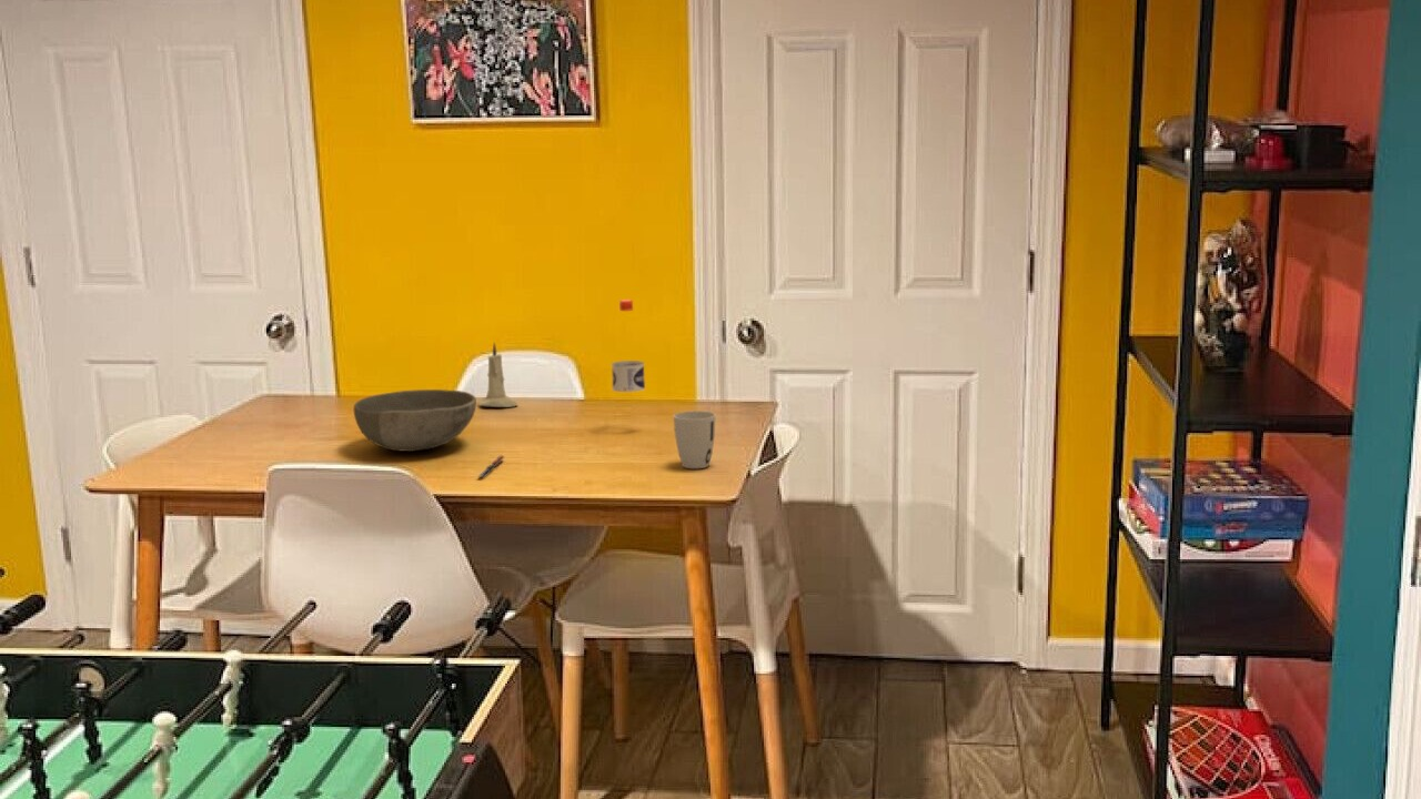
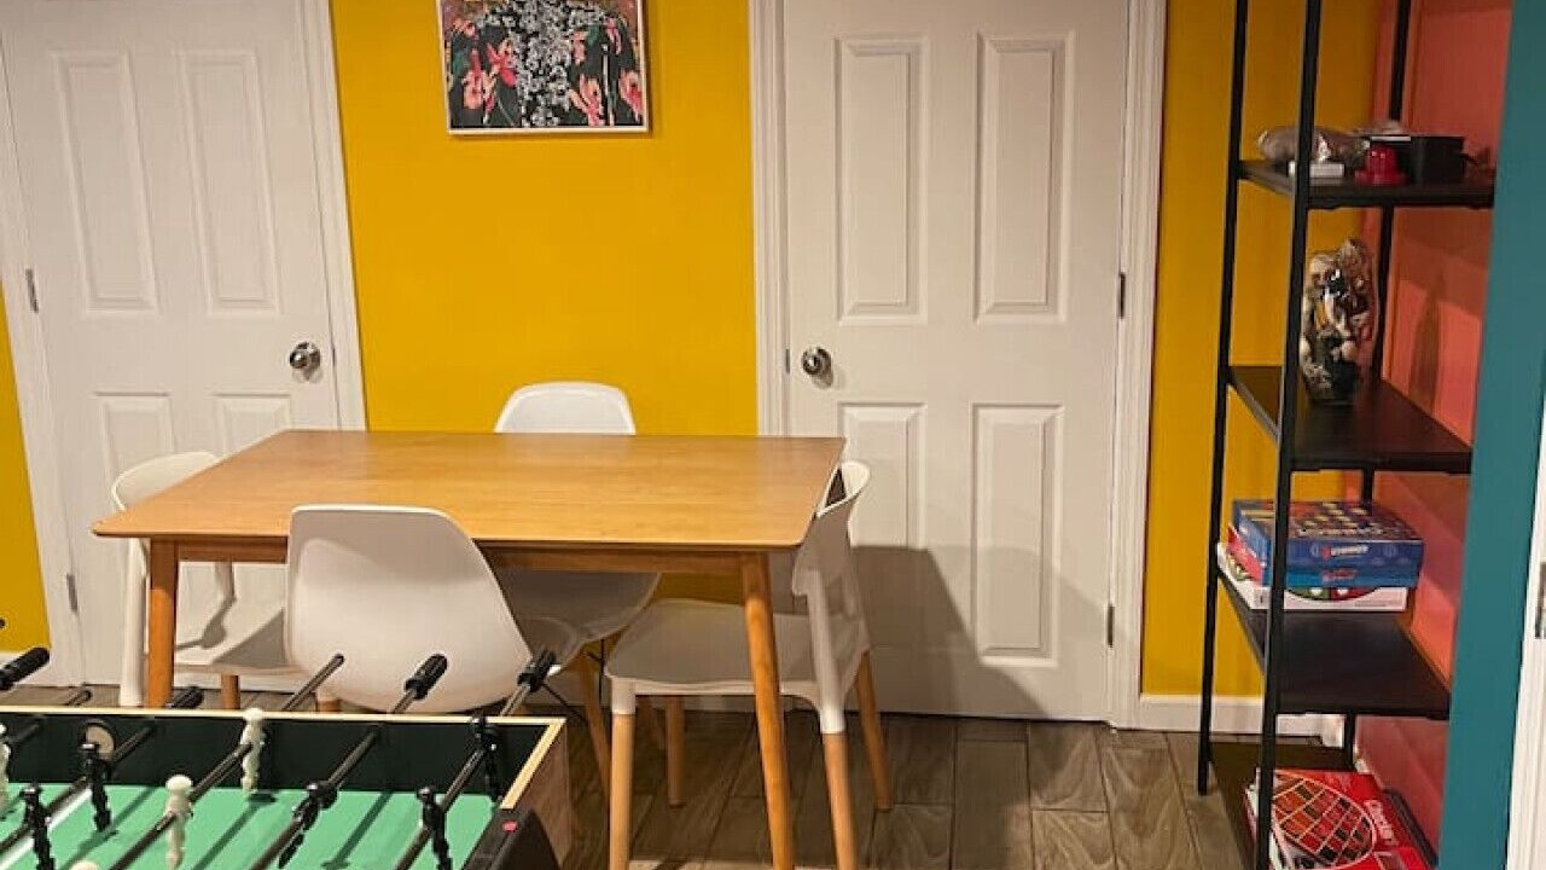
- pen [476,455,505,478]
- water bottle [611,299,646,393]
- bowl [352,388,477,453]
- cup [673,409,717,469]
- candle [477,341,518,408]
